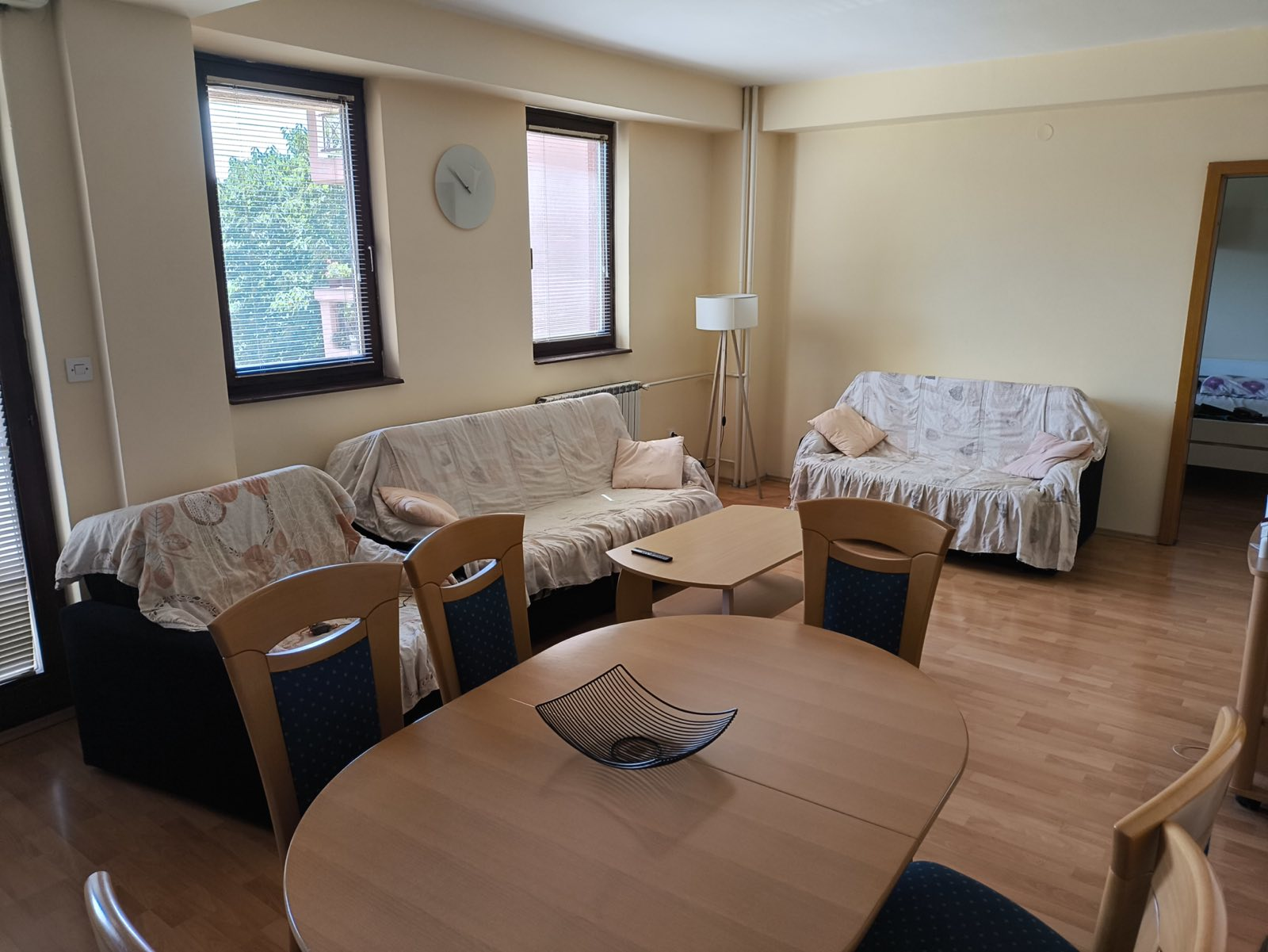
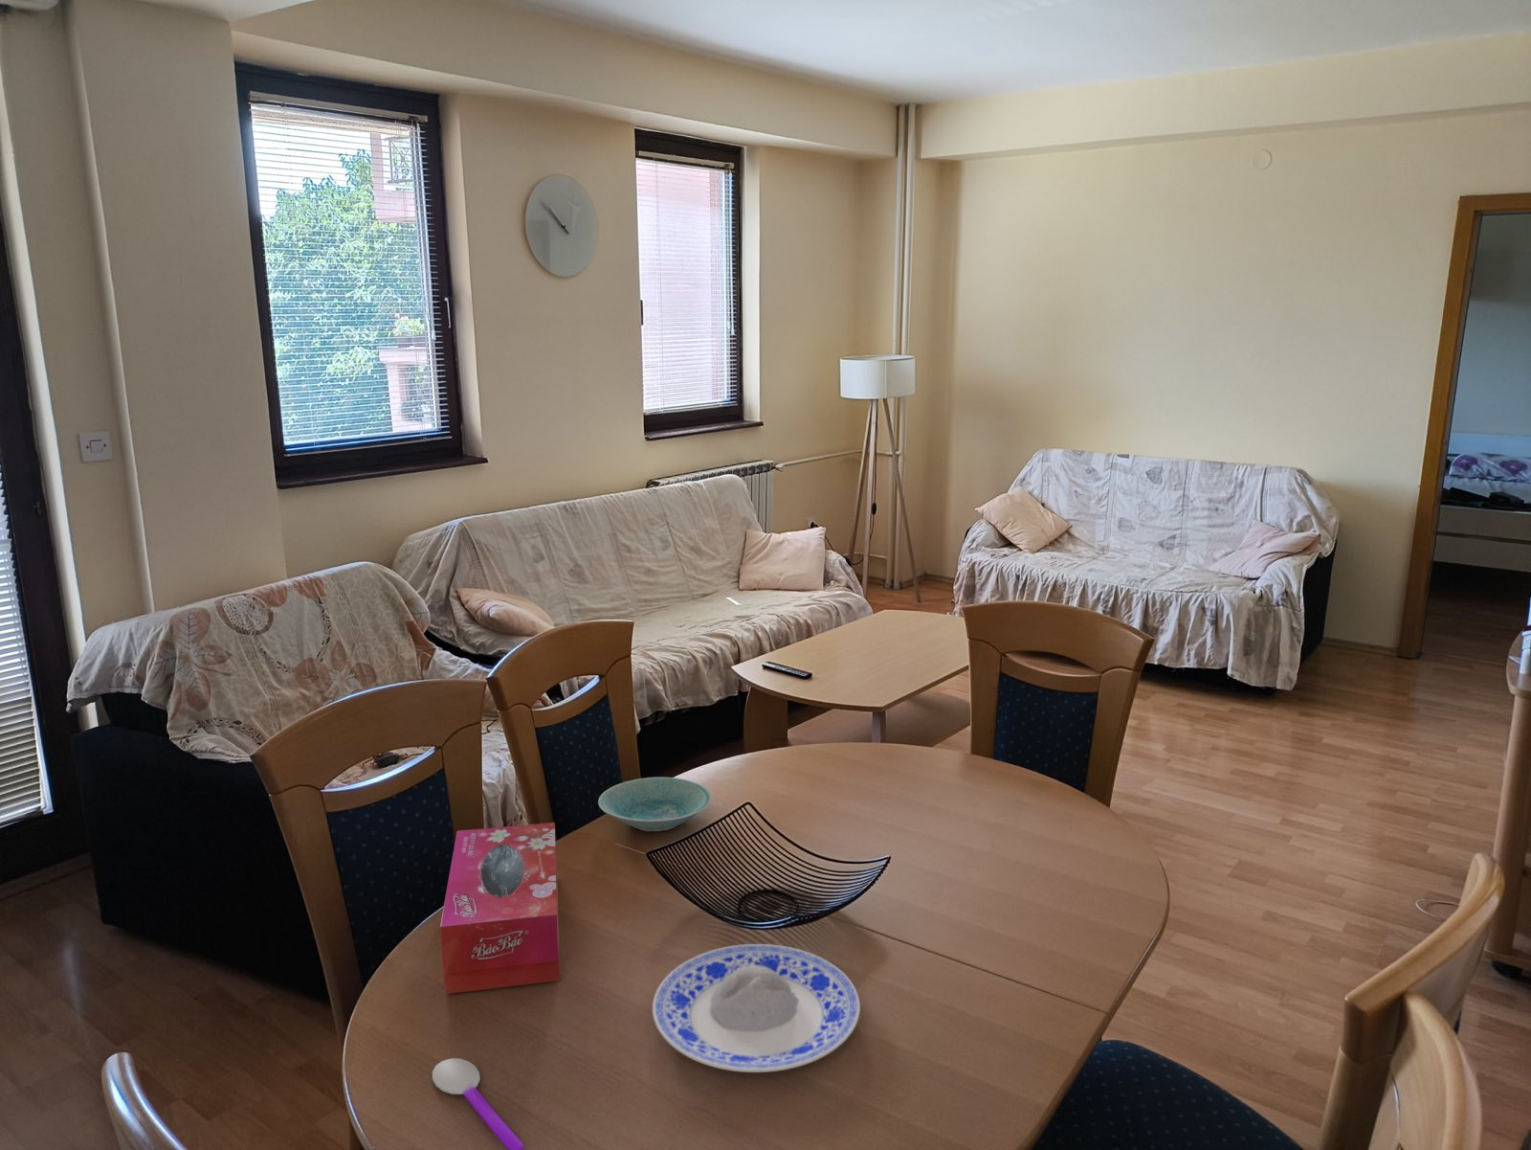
+ bowl [598,777,712,832]
+ plate [652,943,861,1074]
+ spoon [431,1057,524,1150]
+ tissue box [439,821,560,995]
